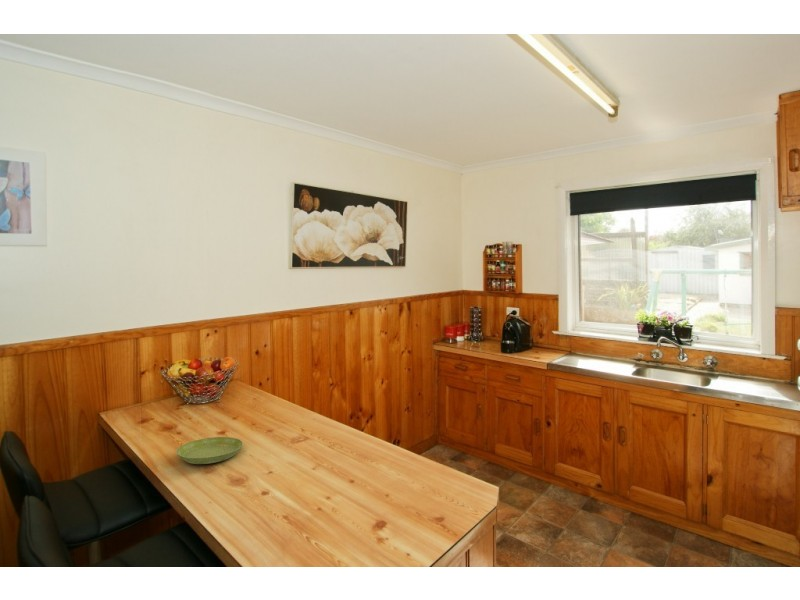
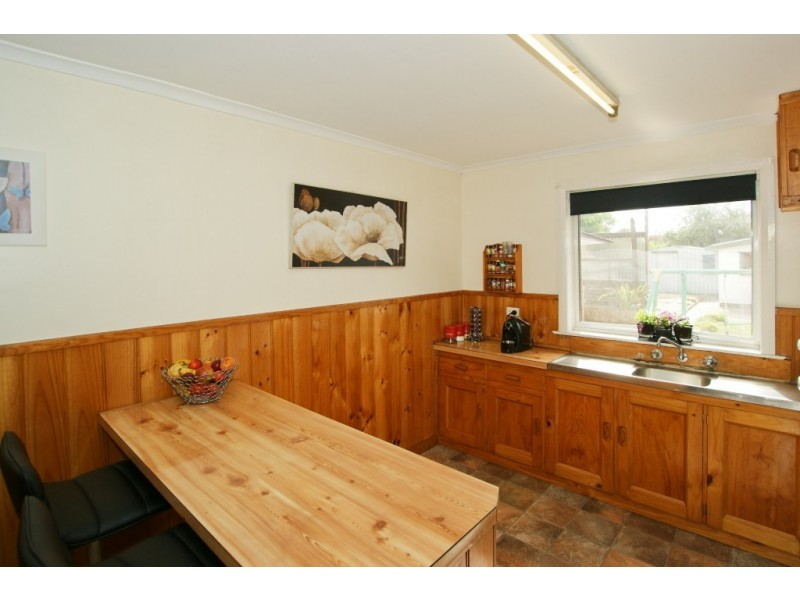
- saucer [175,436,244,465]
